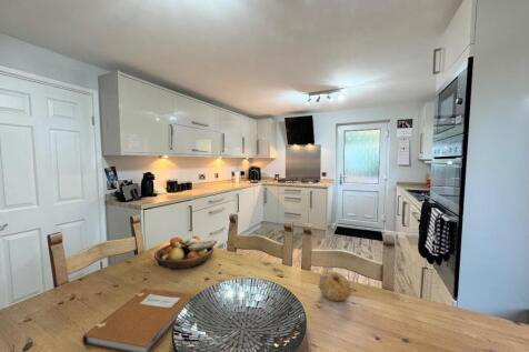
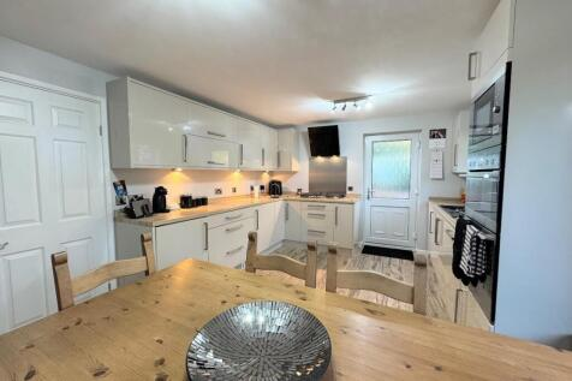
- fruit [318,271,352,302]
- notebook [81,288,193,352]
- fruit bowl [153,235,218,271]
